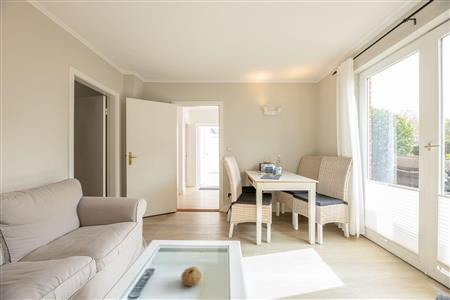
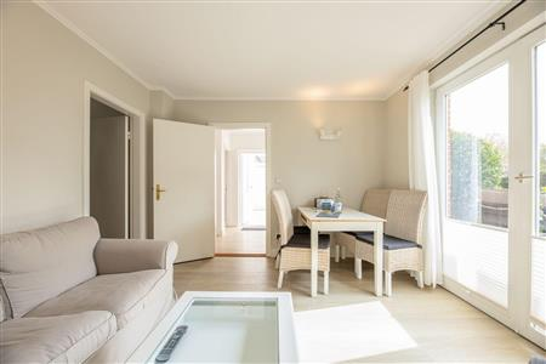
- fruit [180,266,203,287]
